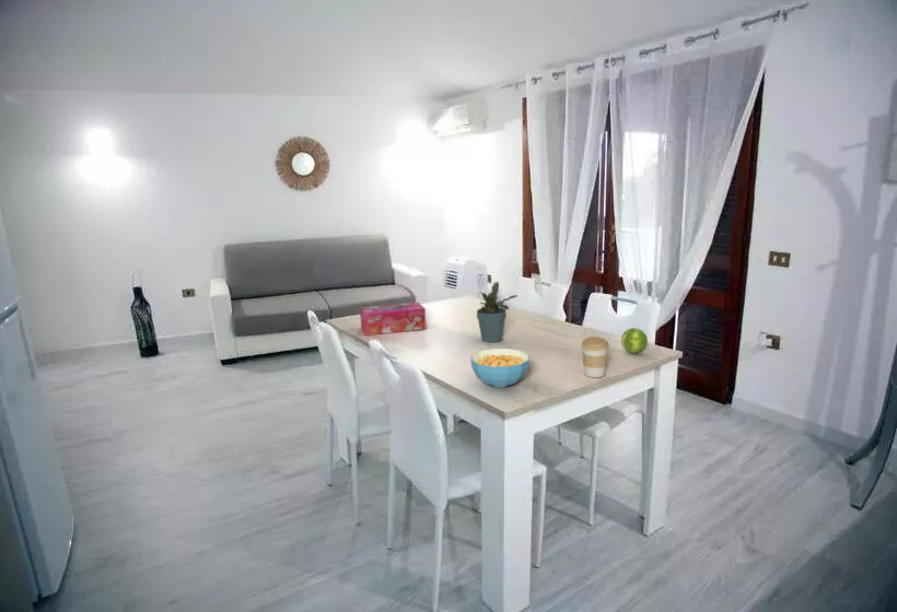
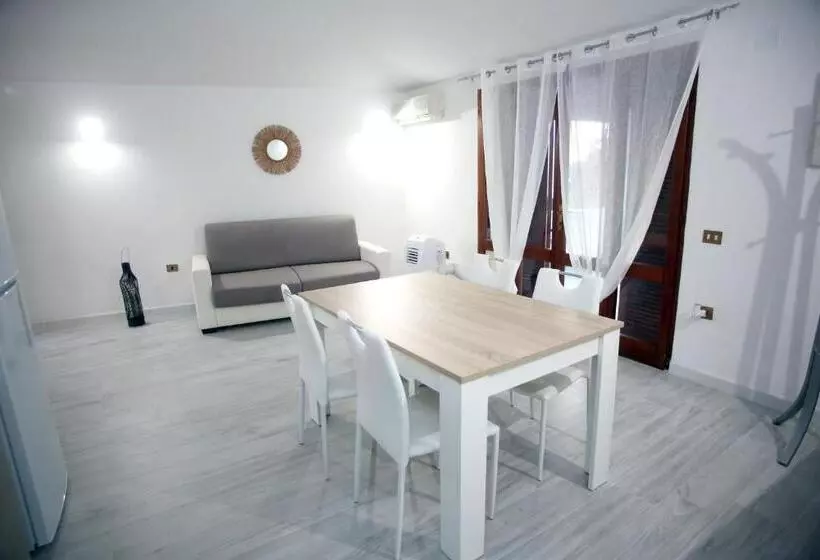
- cereal bowl [469,348,531,389]
- potted plant [476,281,519,343]
- coffee cup [580,336,610,378]
- fruit [620,327,649,354]
- tissue box [359,301,428,337]
